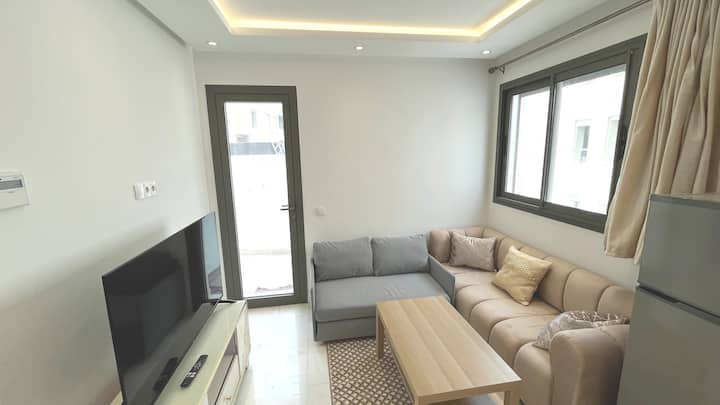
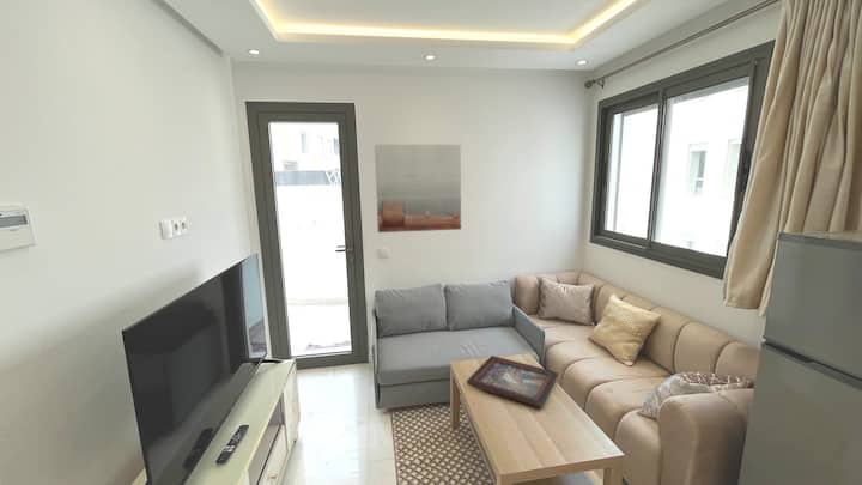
+ decorative tray [466,354,559,408]
+ wall art [374,143,462,234]
